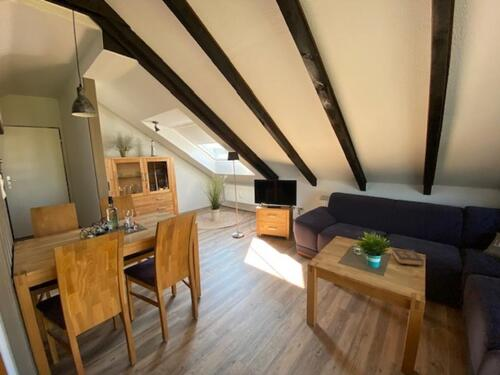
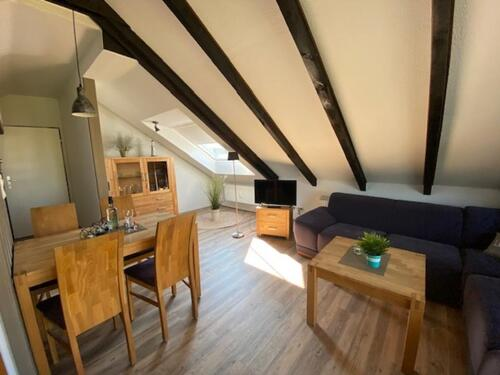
- hardback book [391,248,425,267]
